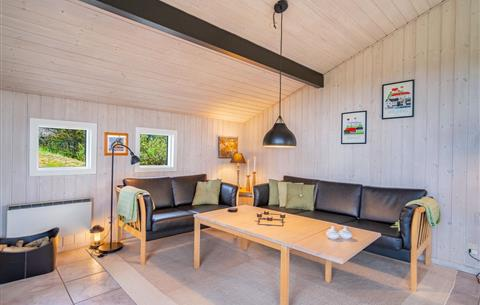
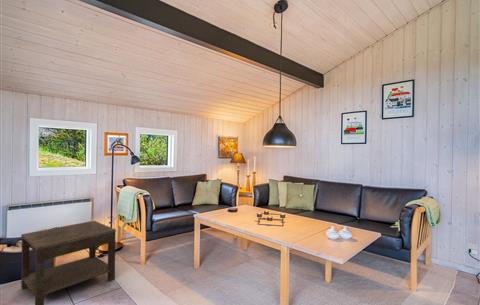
+ side table [20,220,117,305]
